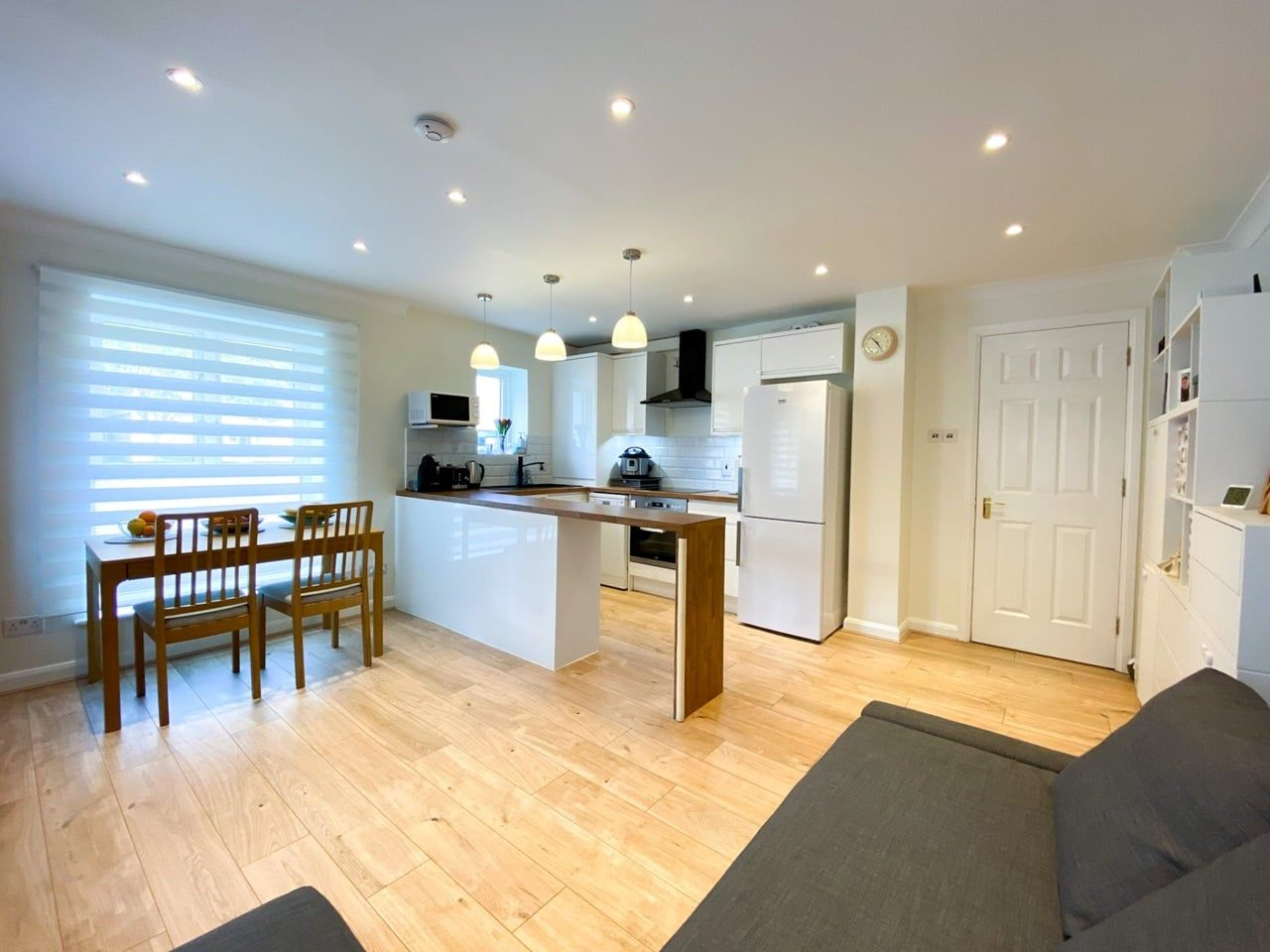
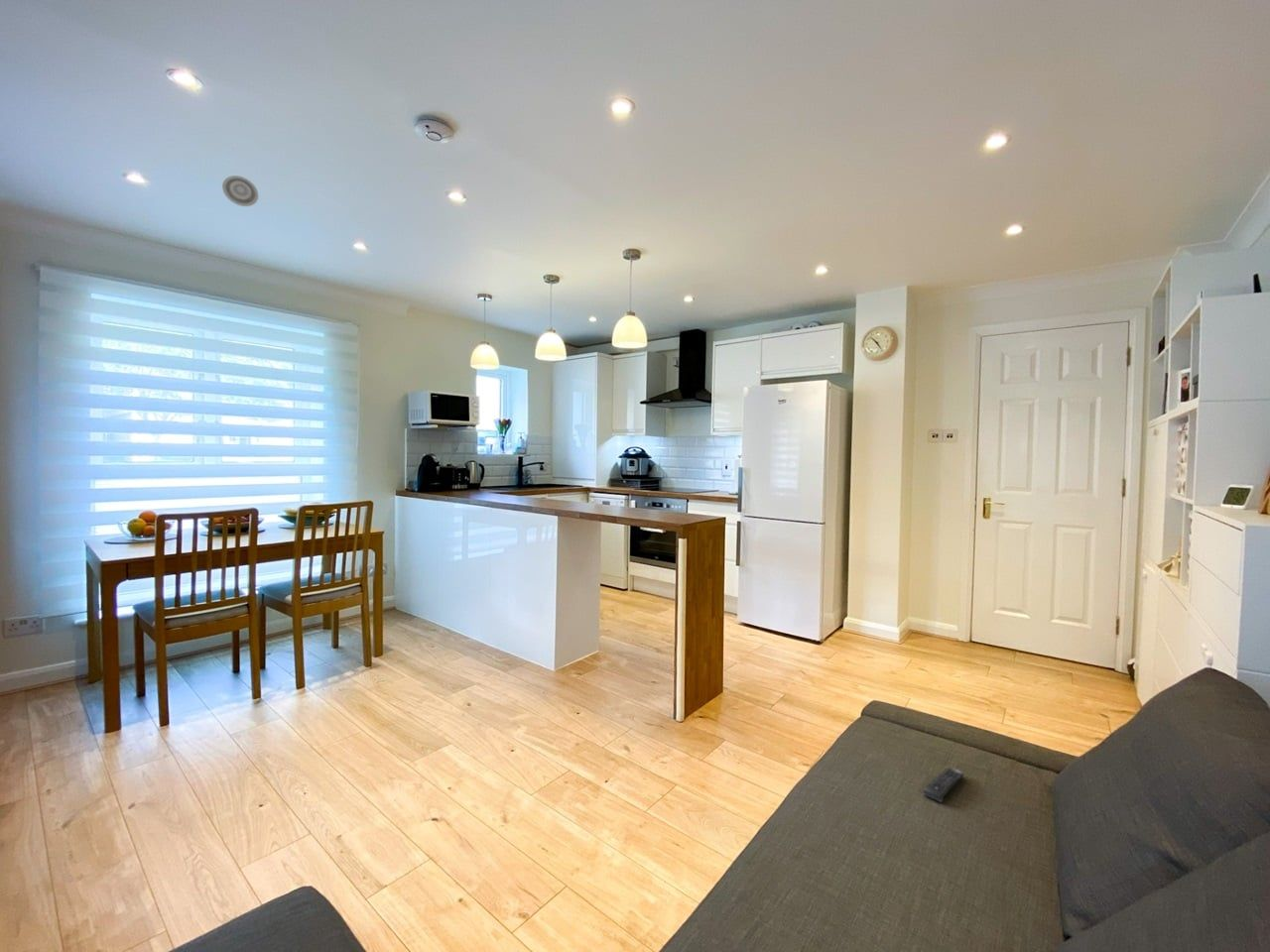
+ remote control [923,768,964,803]
+ smoke detector [221,175,260,207]
